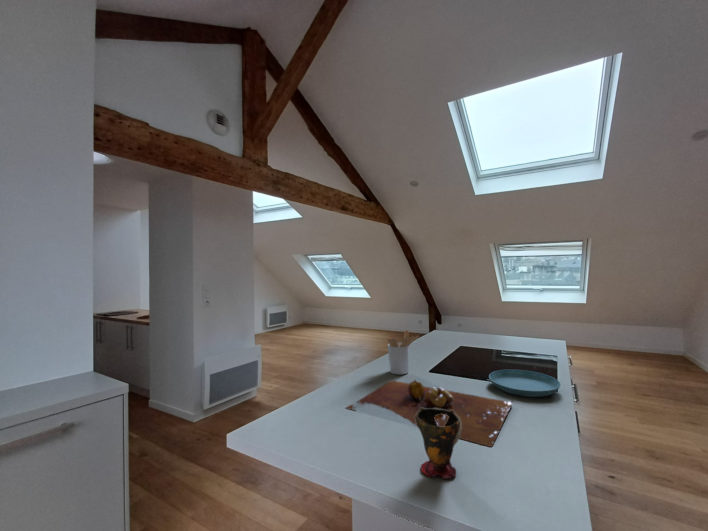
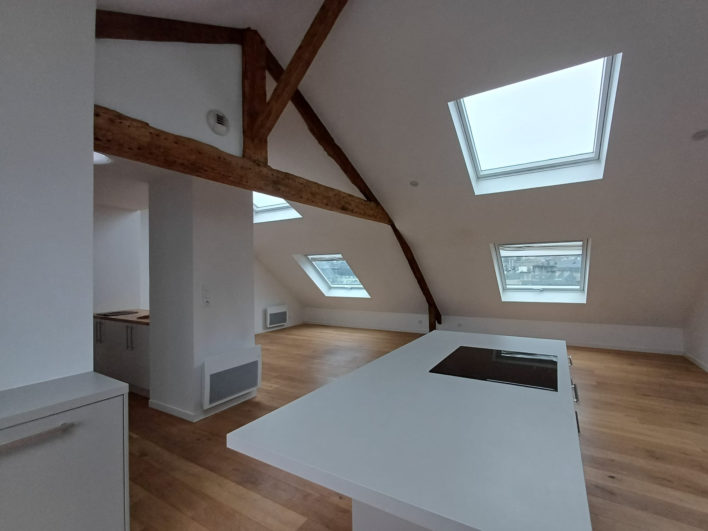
- saucer [488,369,562,398]
- utensil holder [387,329,420,376]
- cup [415,408,461,480]
- cutting board [345,379,513,448]
